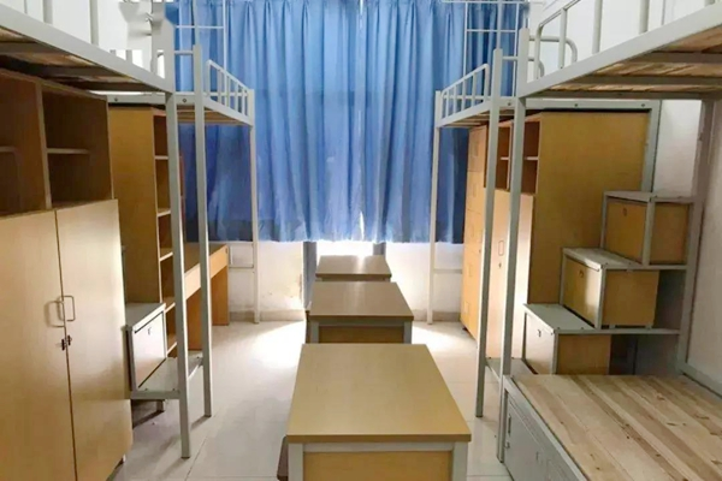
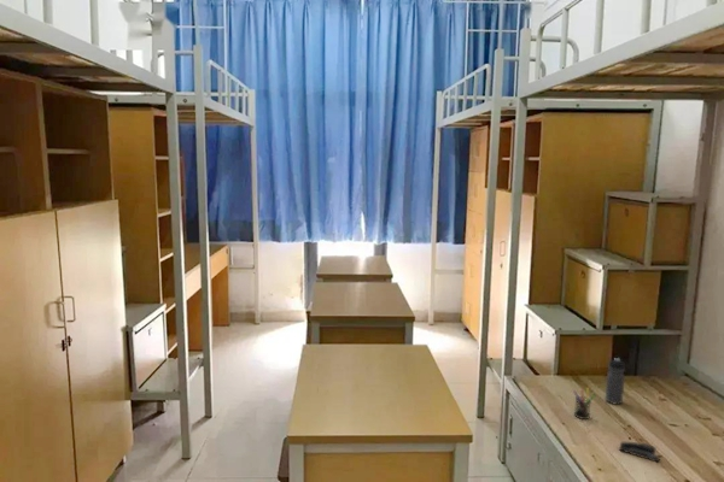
+ stapler [618,441,661,463]
+ pen holder [572,387,596,421]
+ water bottle [605,357,626,406]
